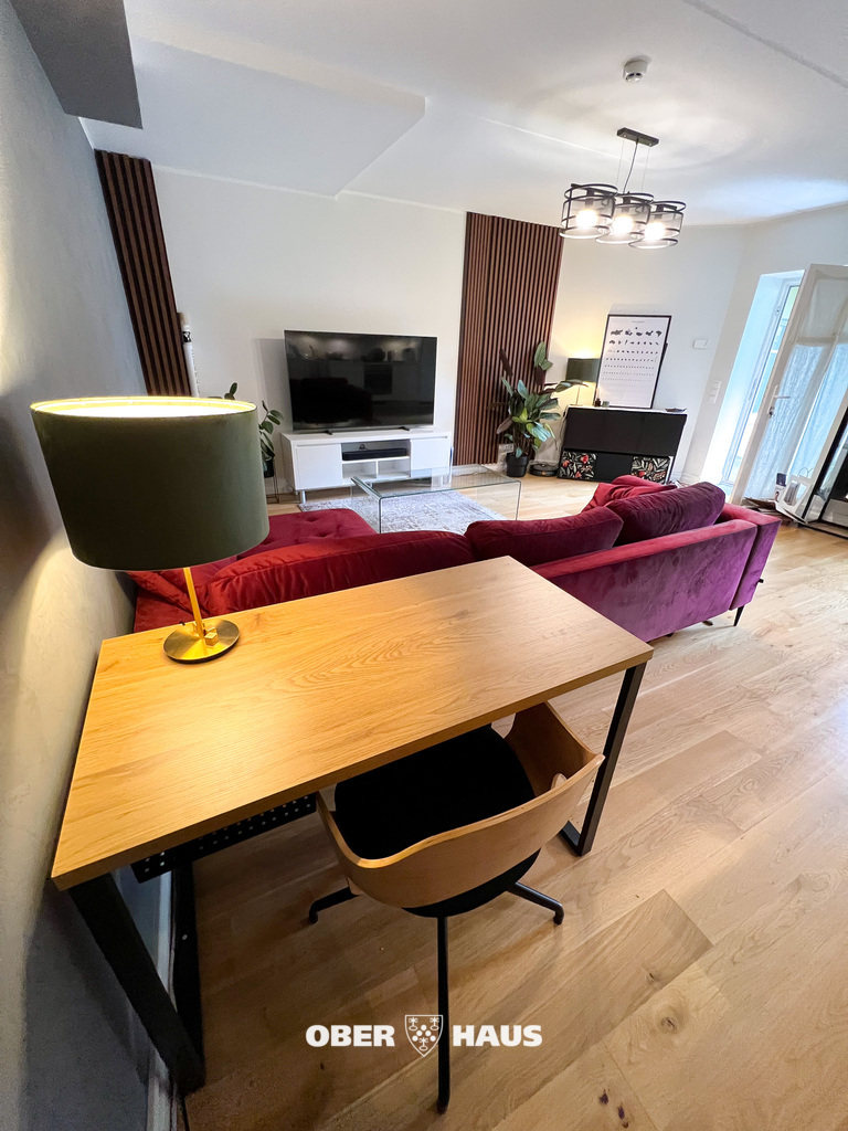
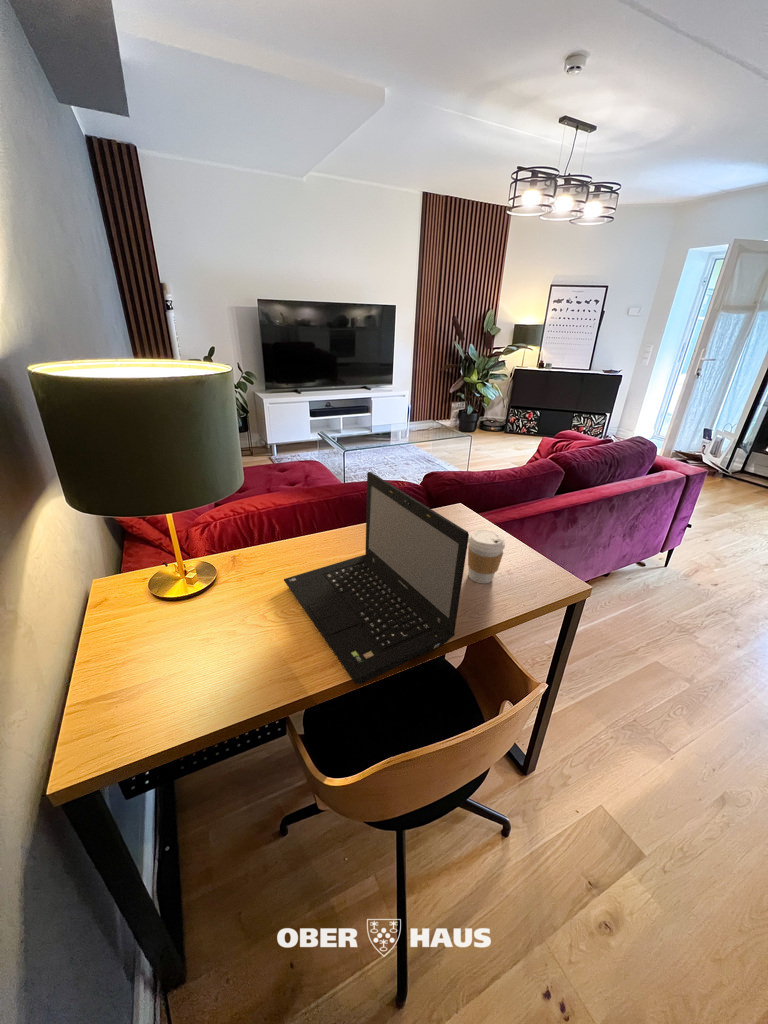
+ laptop [283,471,470,685]
+ coffee cup [467,528,506,585]
